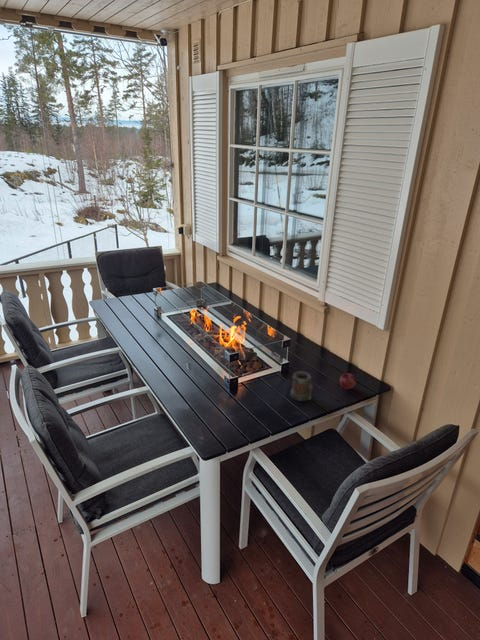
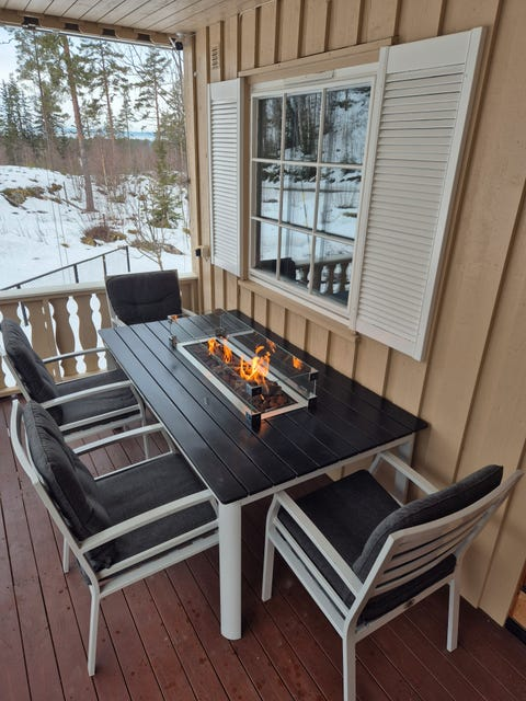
- fruit [338,371,357,390]
- mug [289,370,314,402]
